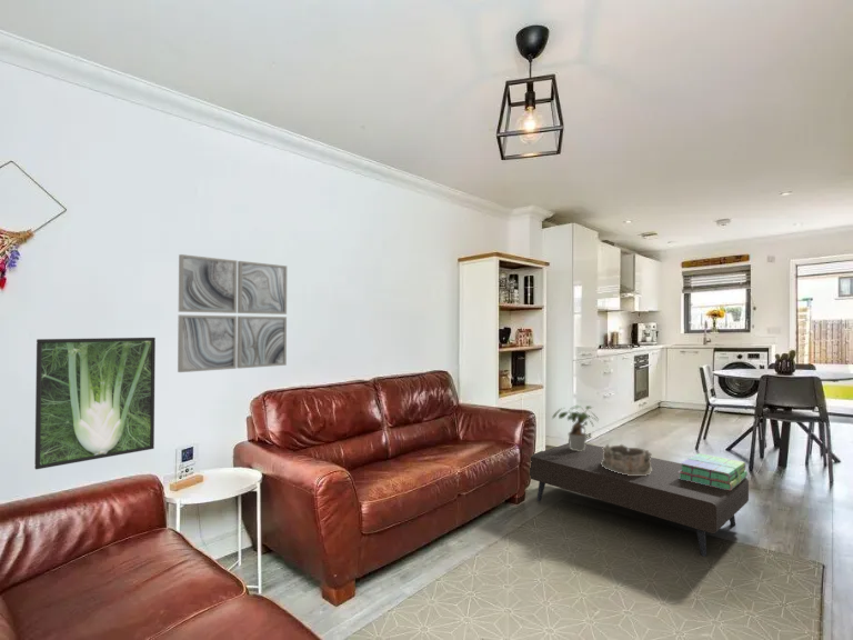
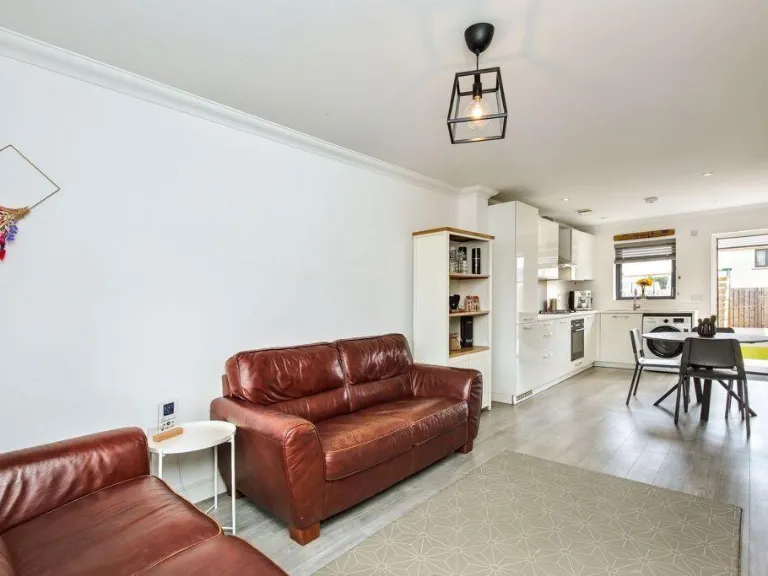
- coffee table [530,442,750,558]
- stack of books [679,452,749,490]
- wall art [177,253,288,373]
- potted plant [551,404,600,451]
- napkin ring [601,443,653,476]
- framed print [33,337,157,470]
